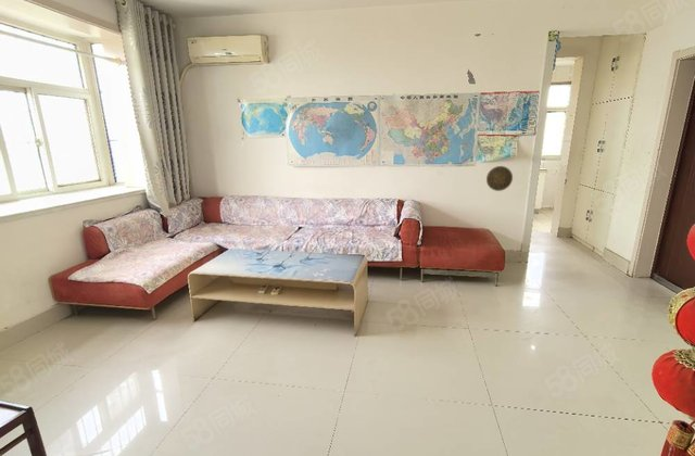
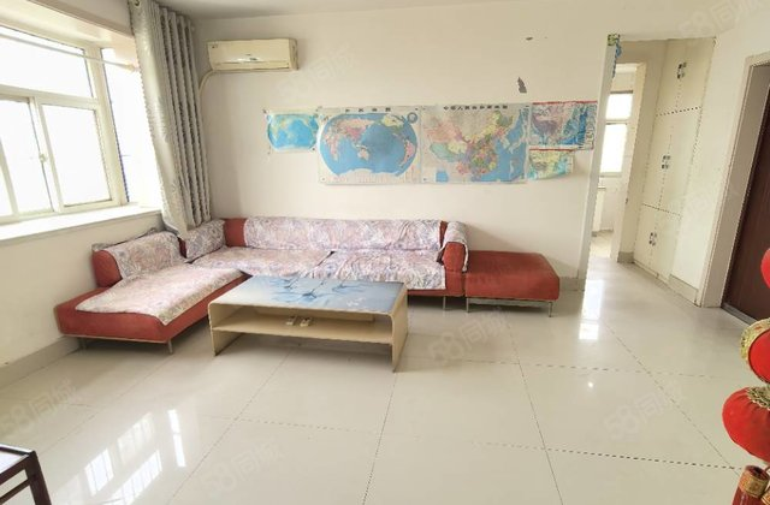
- decorative plate [485,165,514,192]
